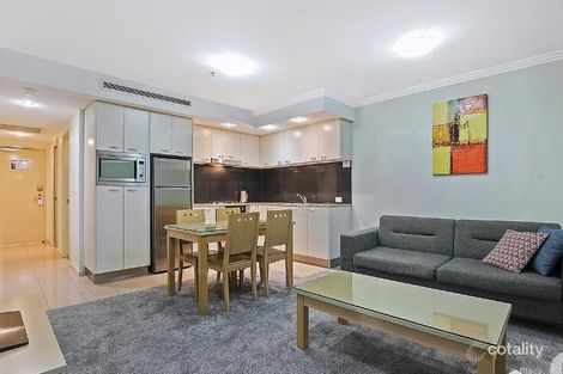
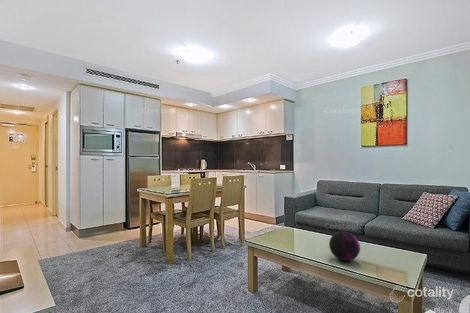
+ decorative orb [328,230,361,262]
